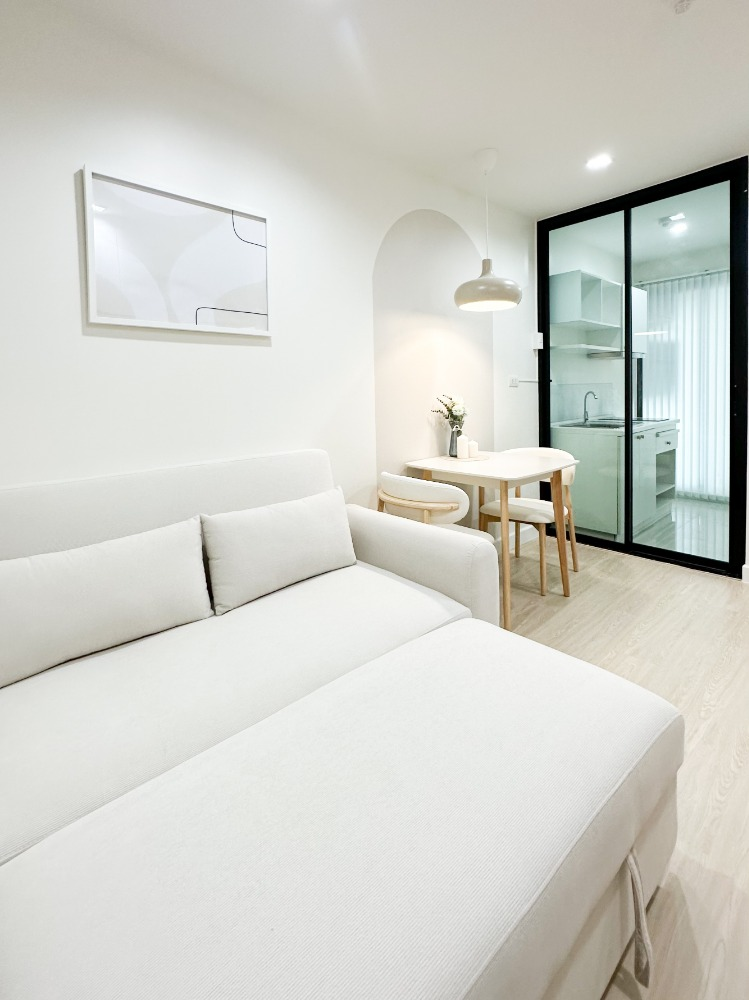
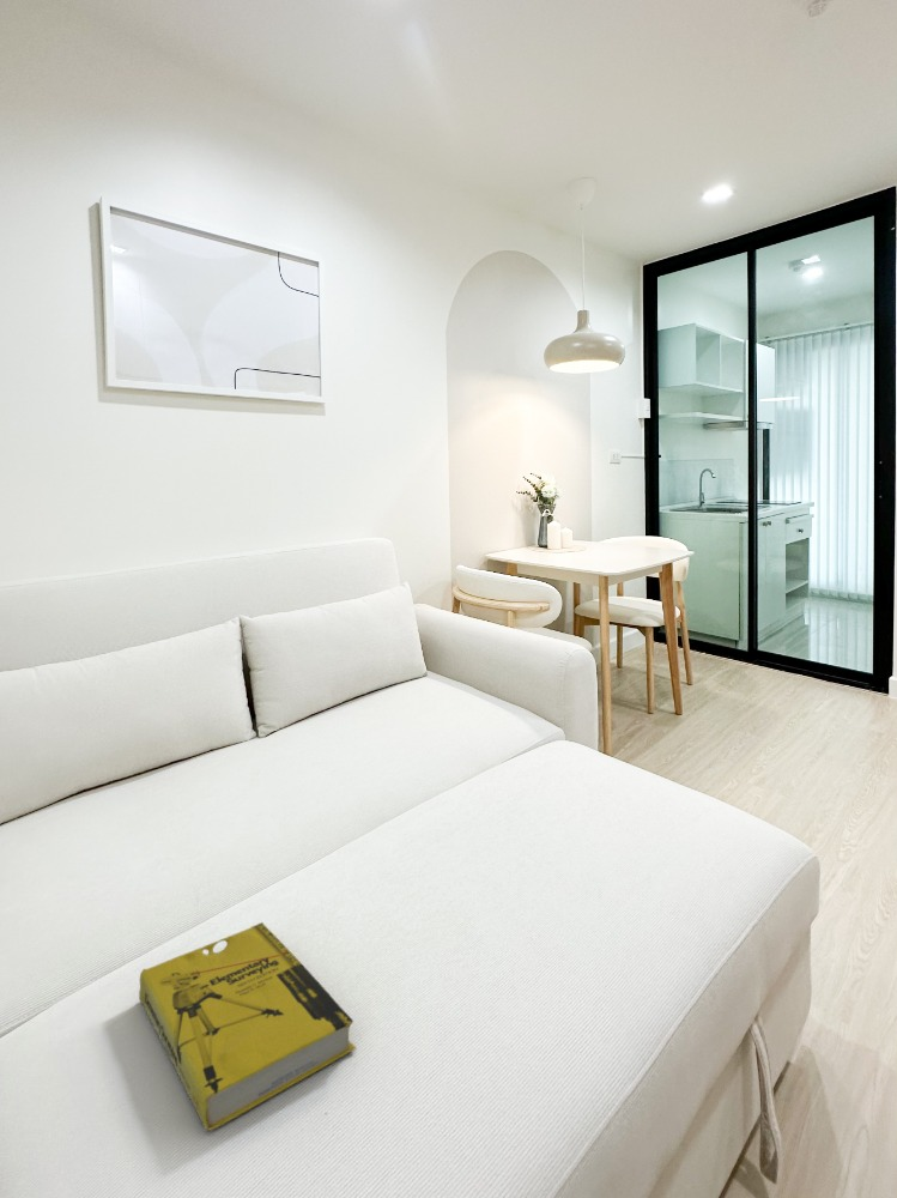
+ book [138,921,357,1132]
